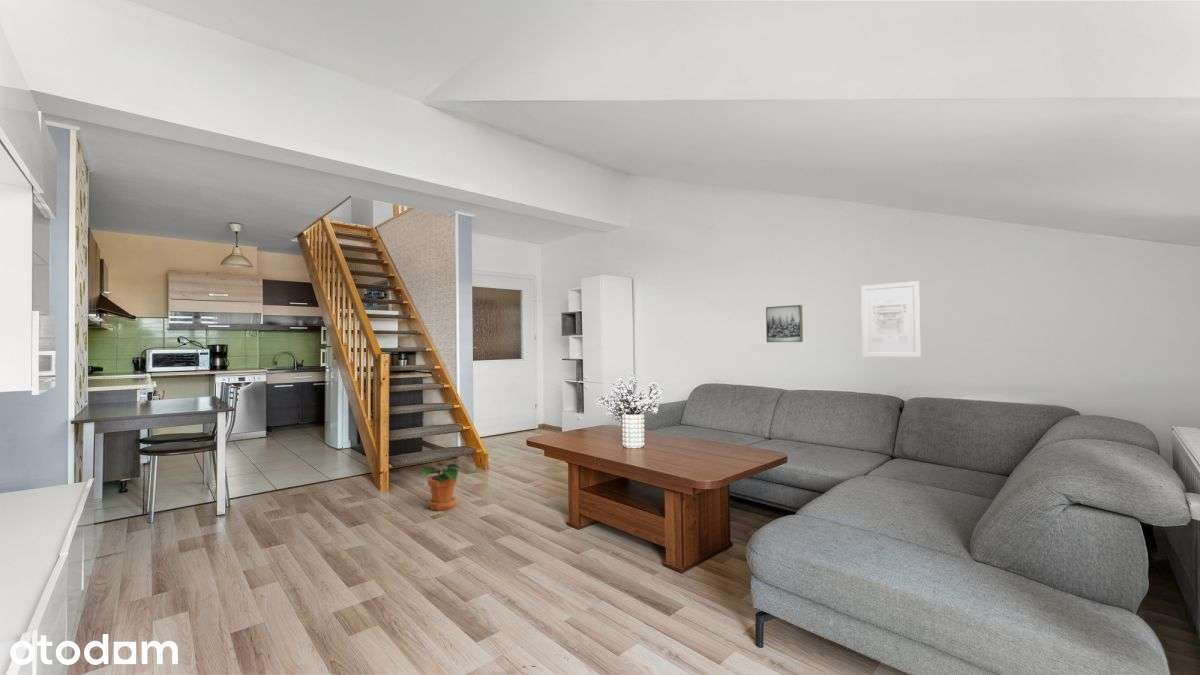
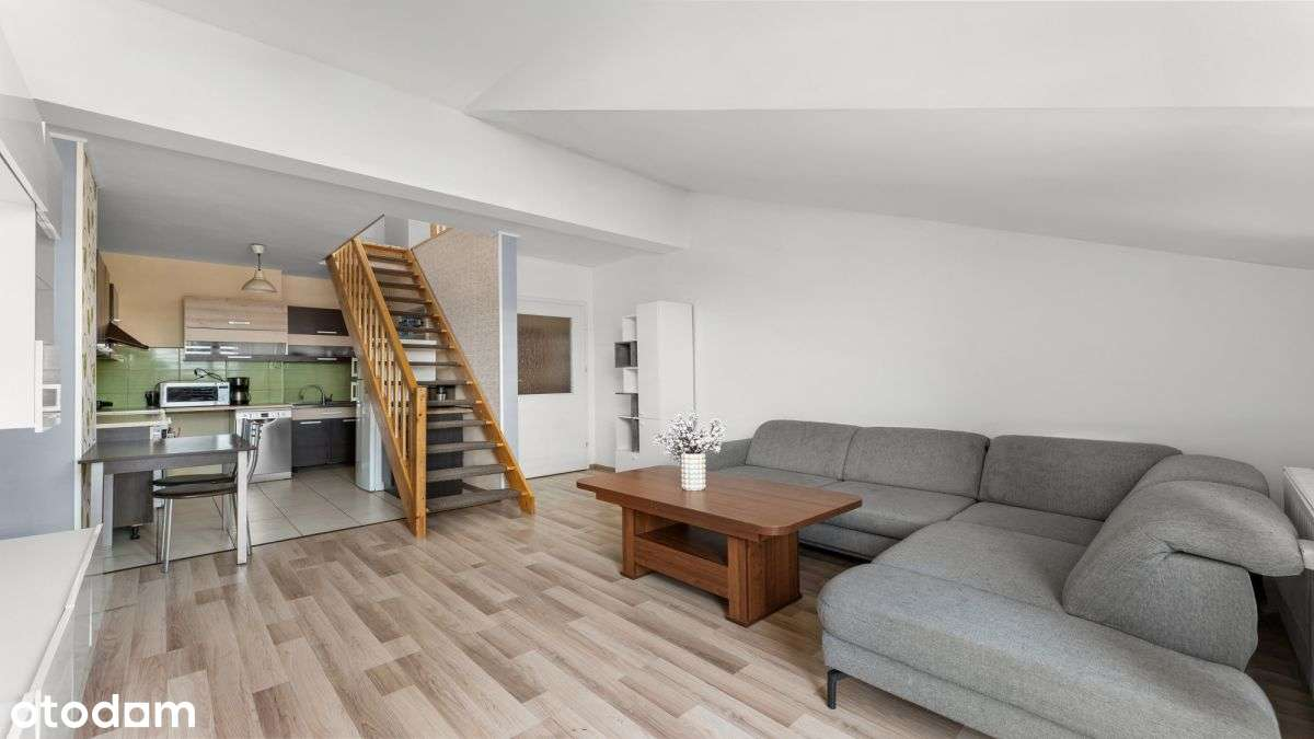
- potted plant [417,461,461,512]
- wall art [765,304,804,343]
- wall art [860,280,921,358]
